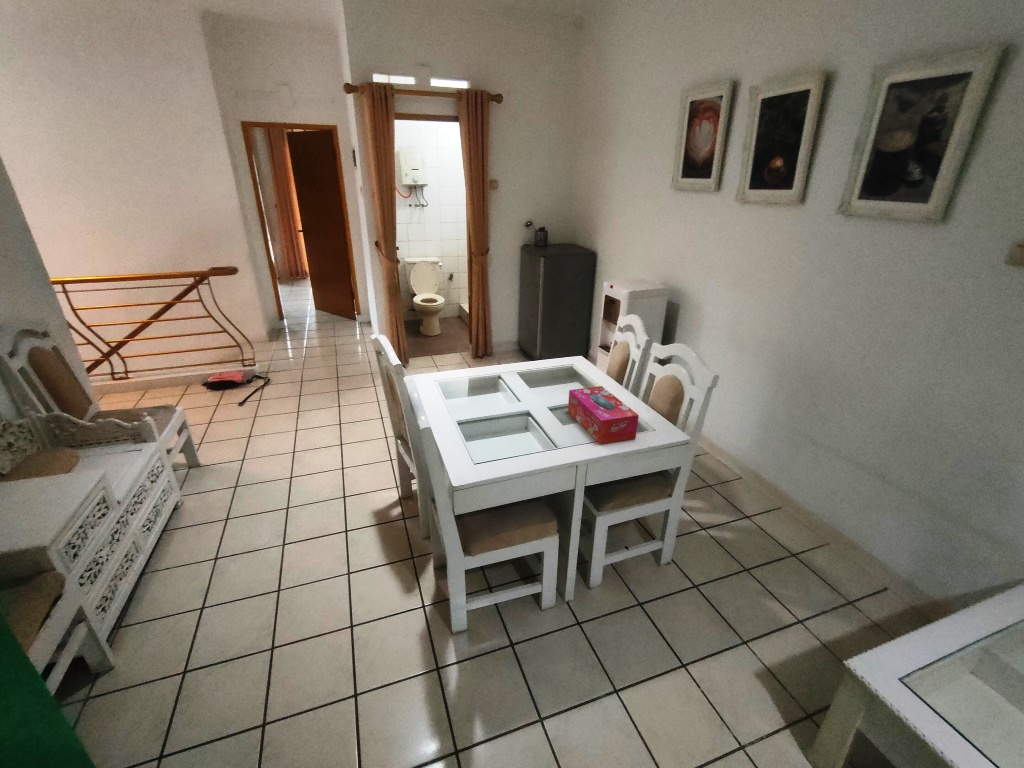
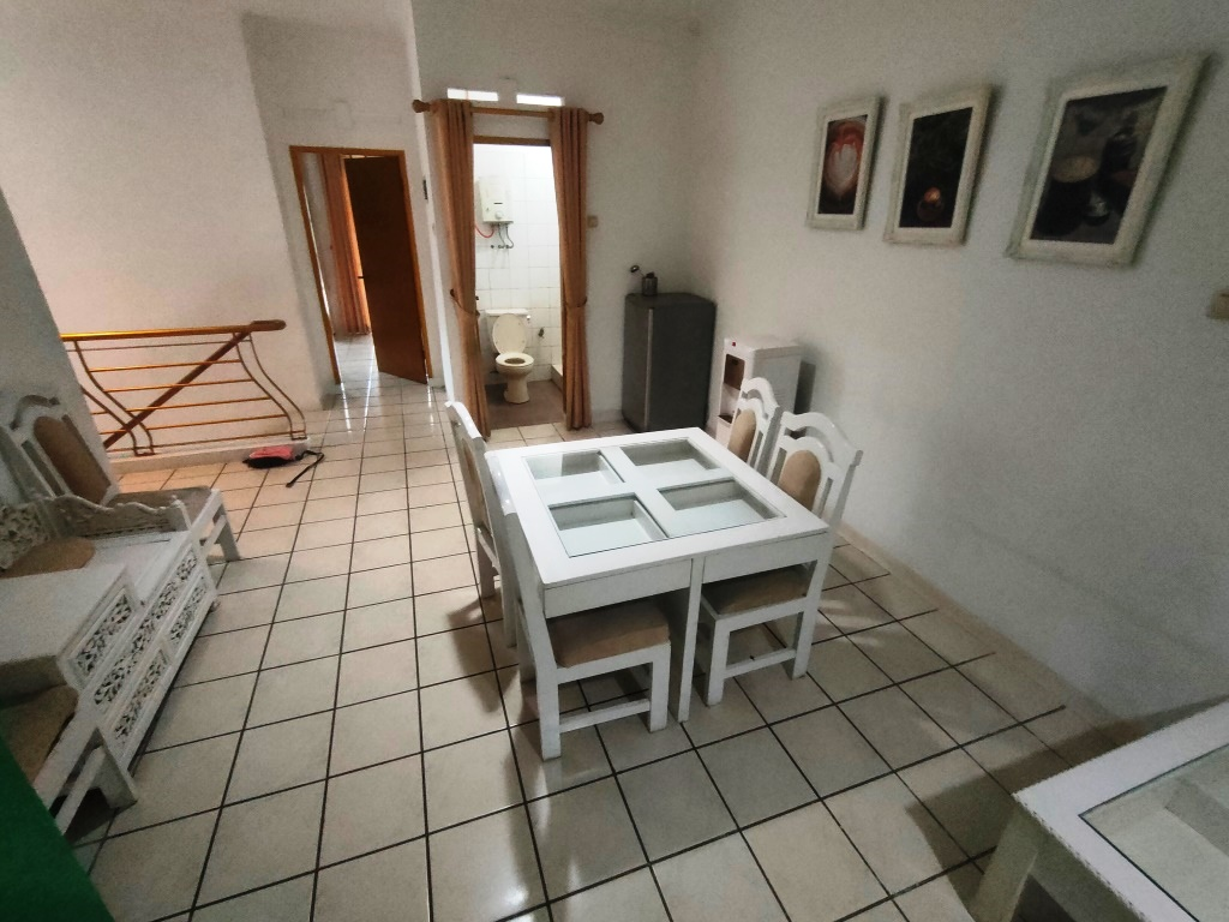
- tissue box [567,385,640,445]
